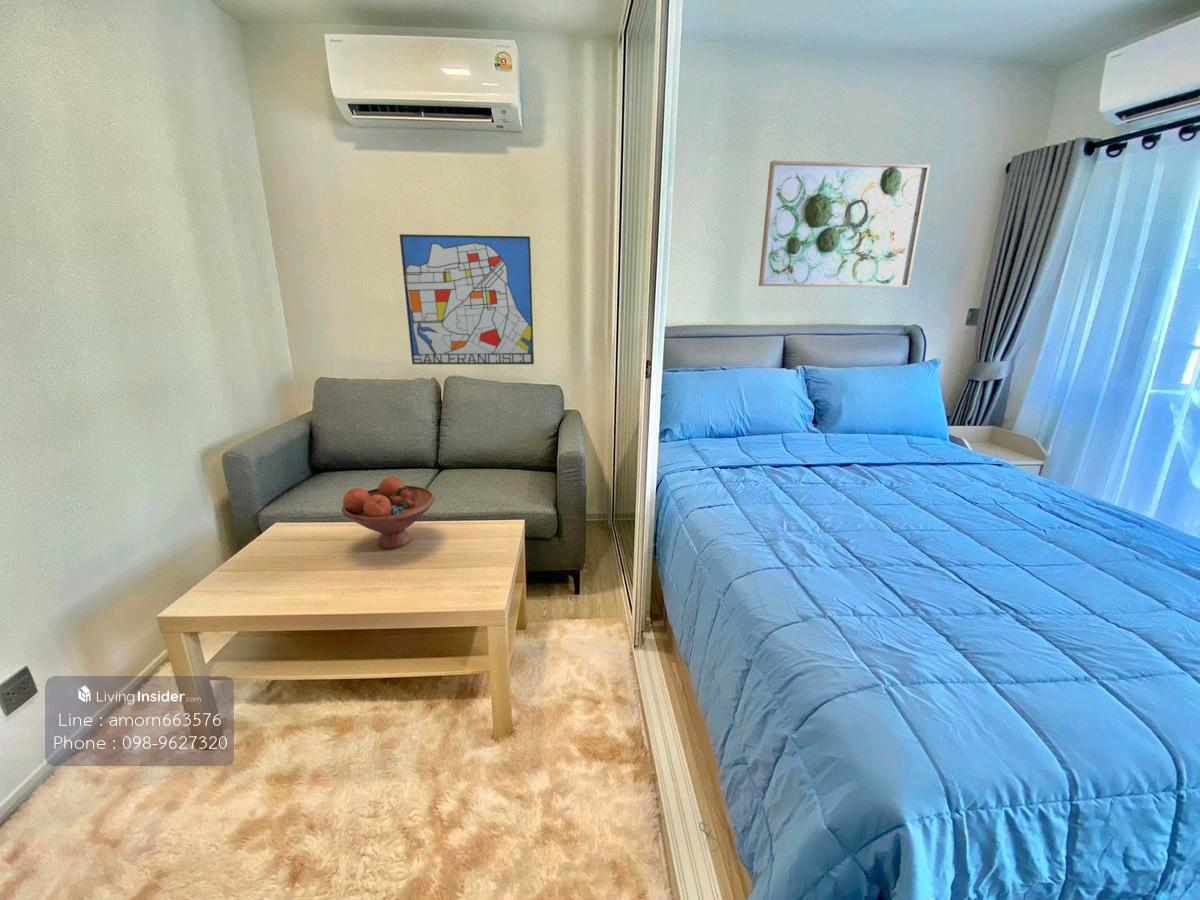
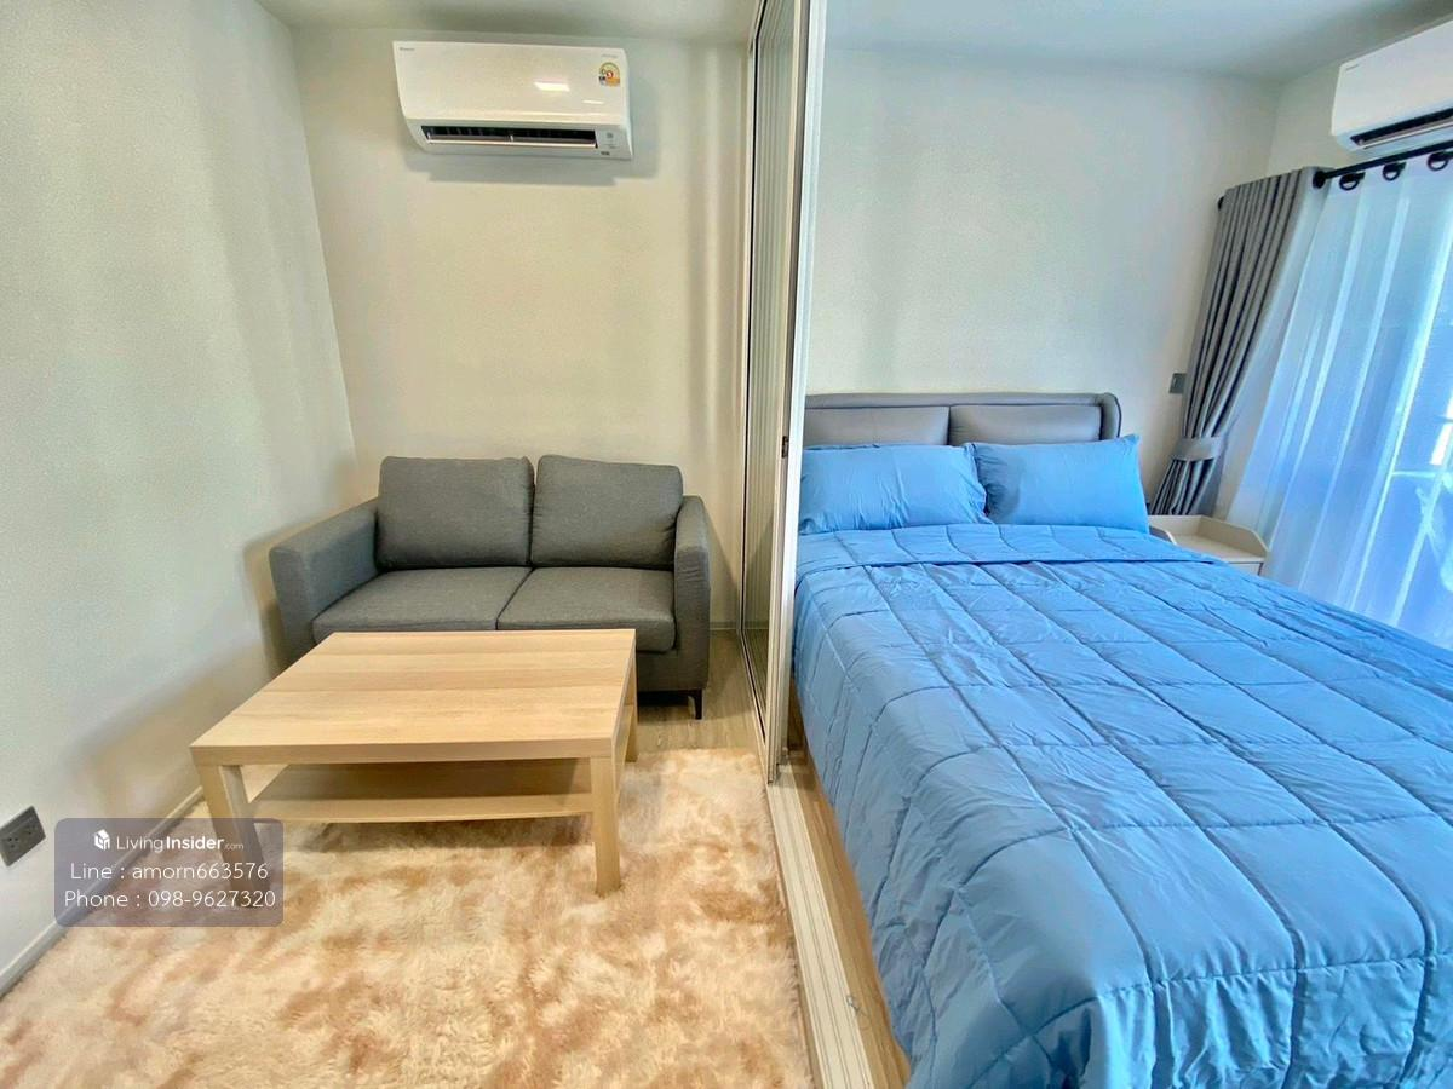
- wall art [758,160,931,289]
- wall art [399,233,535,365]
- fruit bowl [341,476,436,549]
